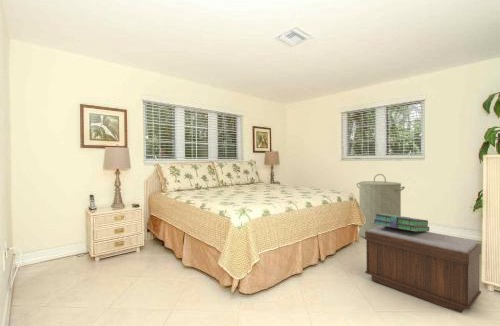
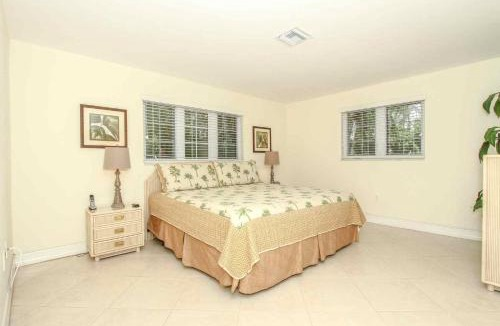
- laundry hamper [355,173,406,239]
- bench [364,225,482,314]
- stack of books [373,214,430,232]
